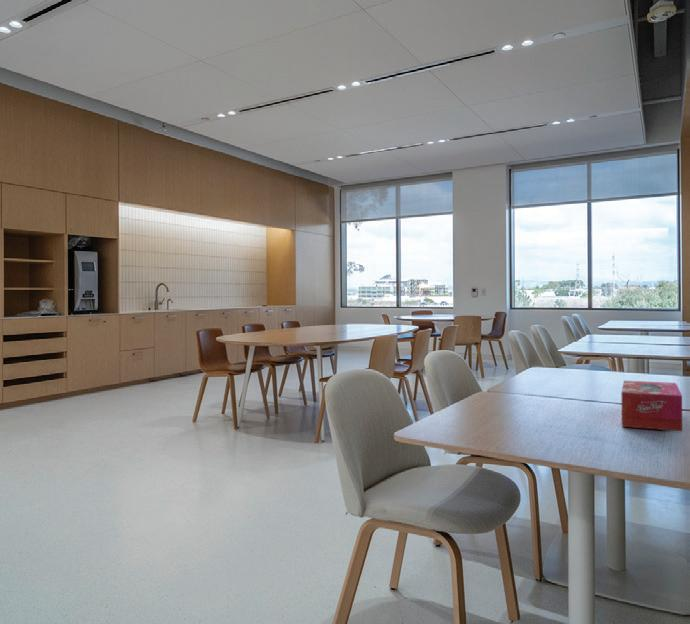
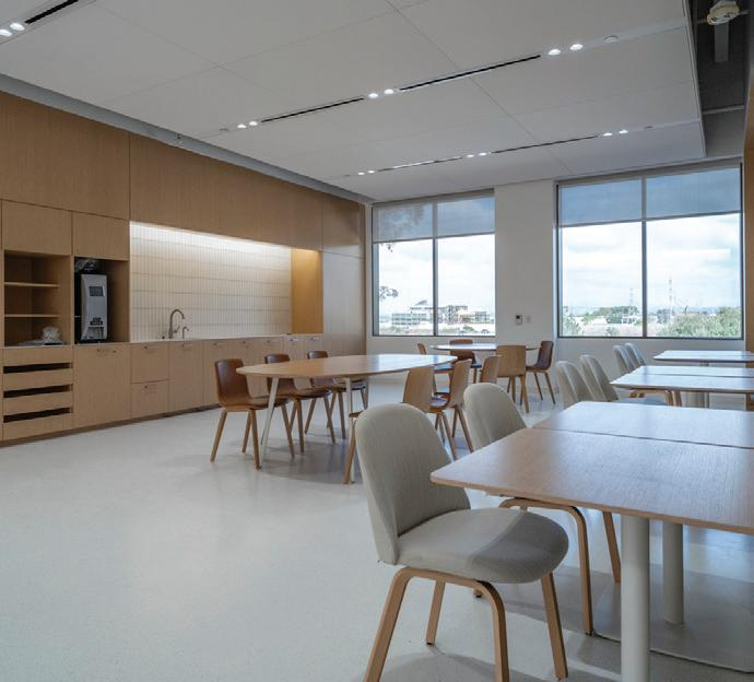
- tissue box [620,380,683,432]
